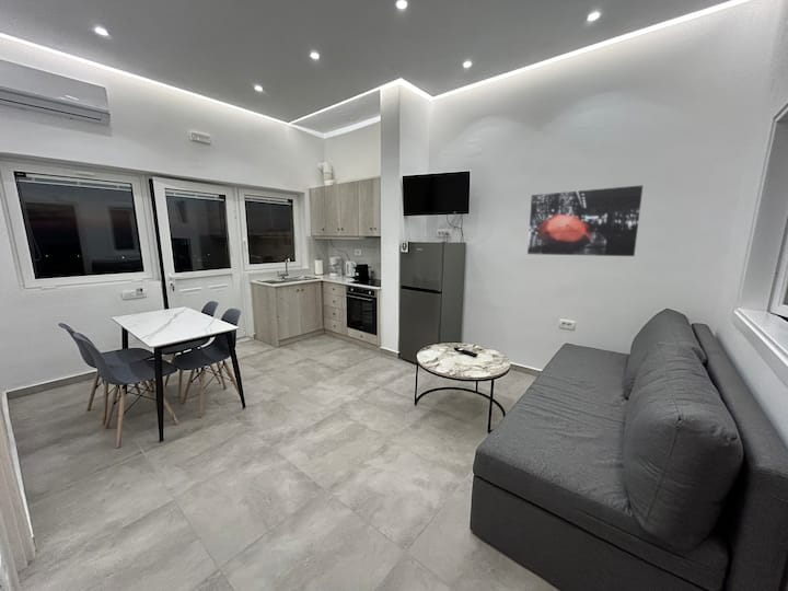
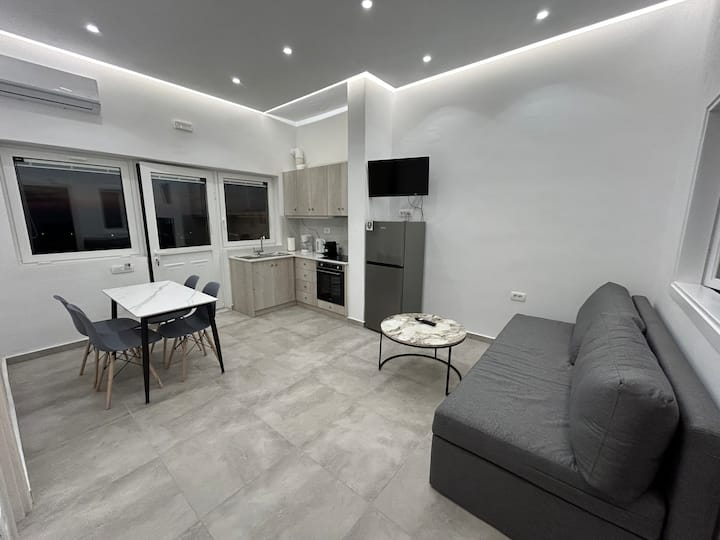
- wall art [526,184,644,257]
